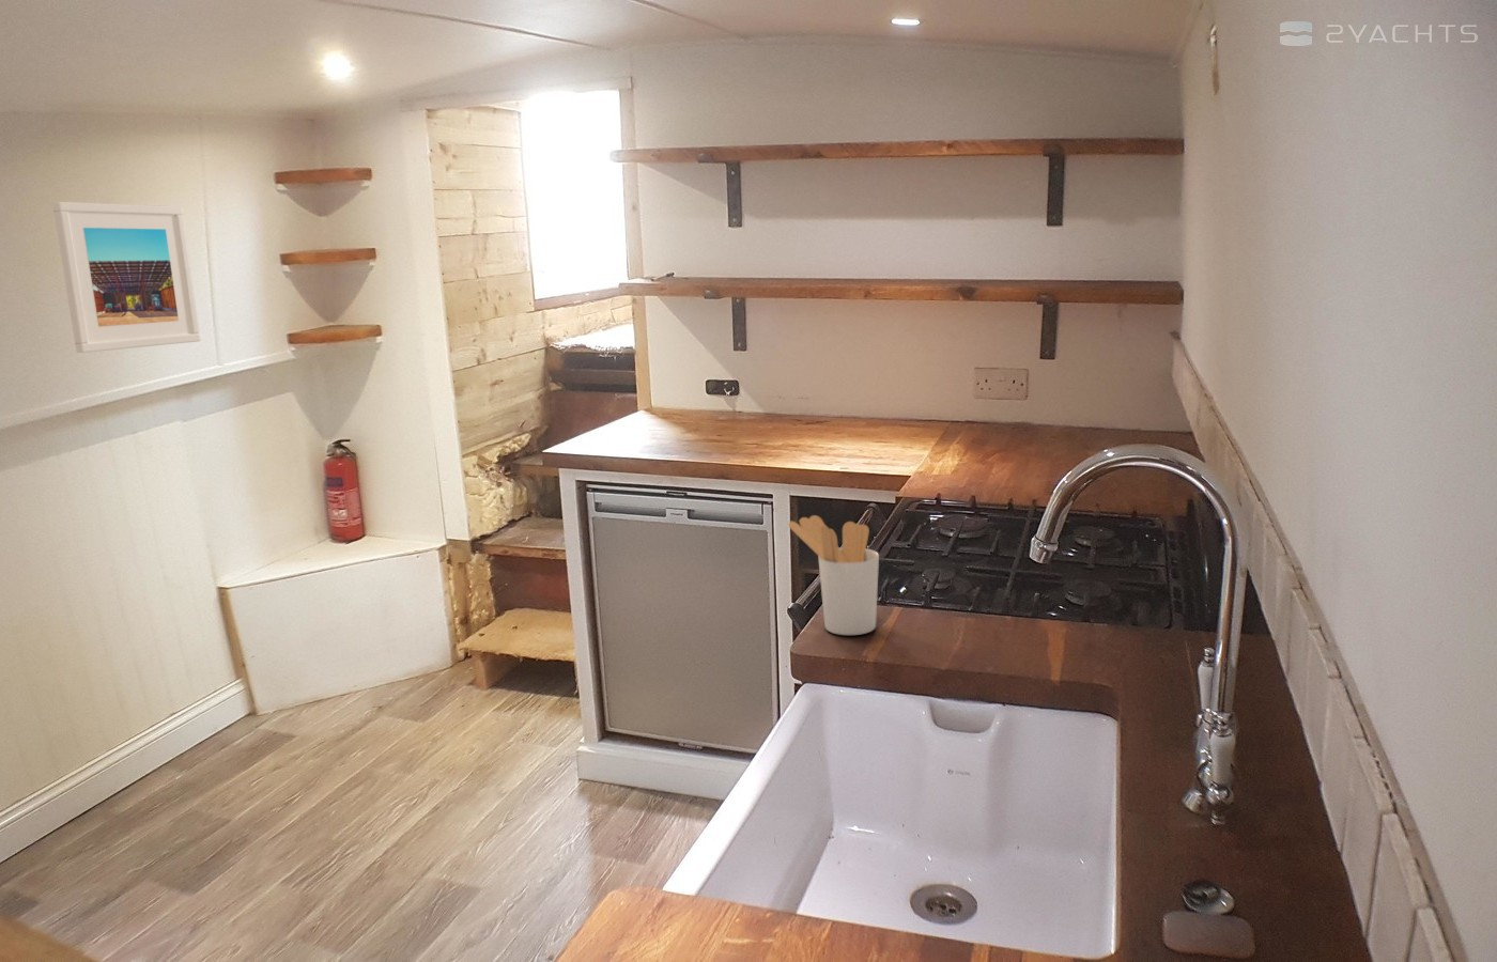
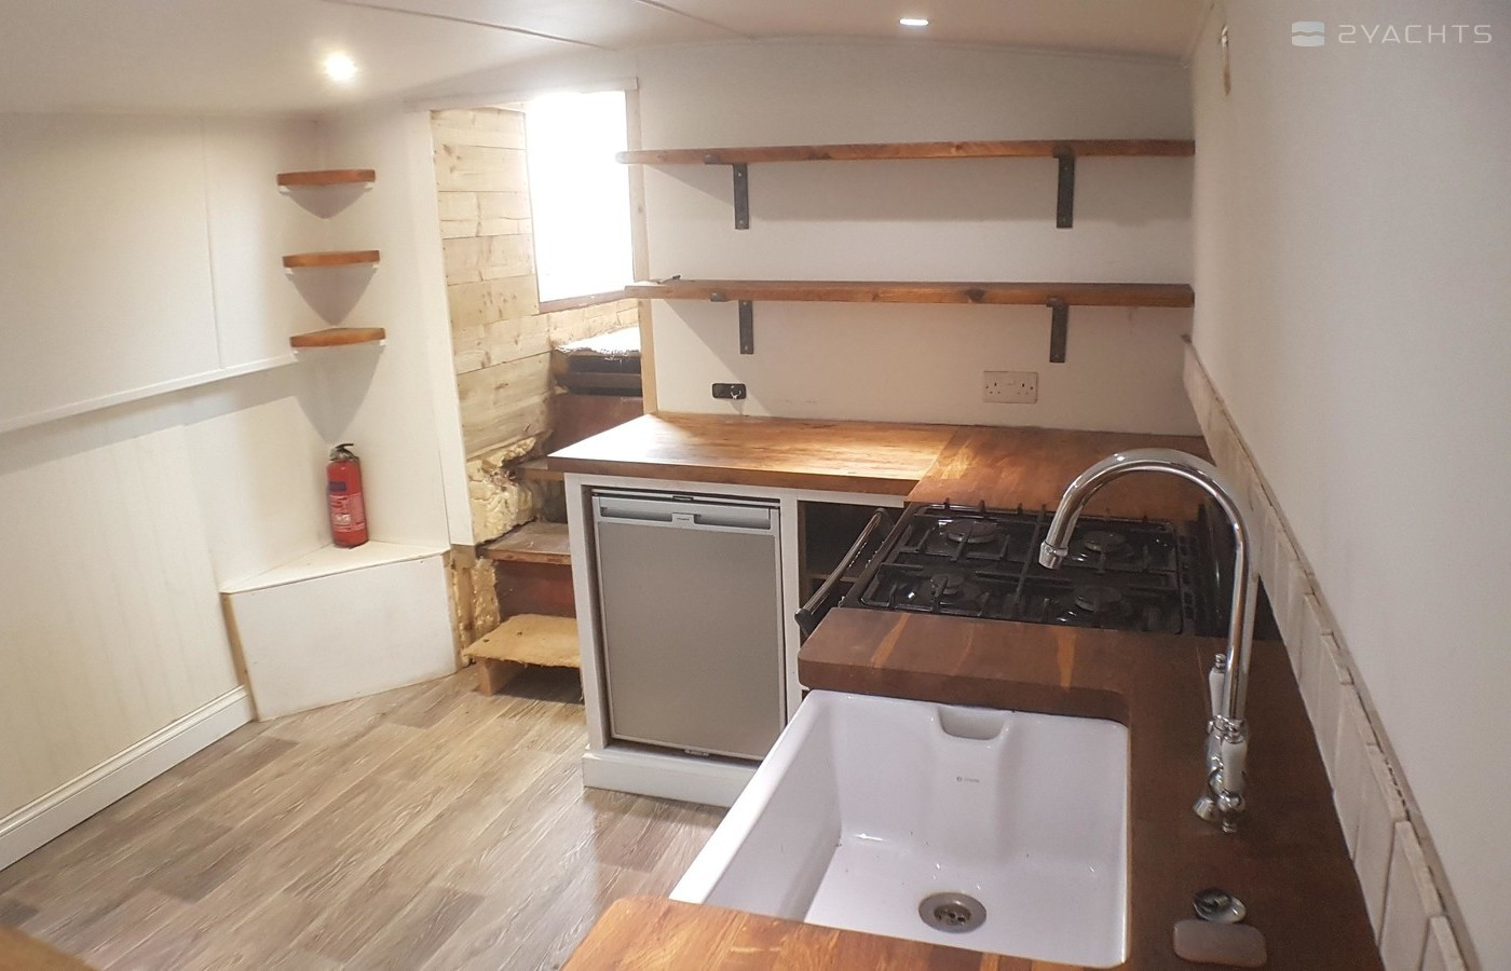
- utensil holder [787,514,881,636]
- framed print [51,201,201,353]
